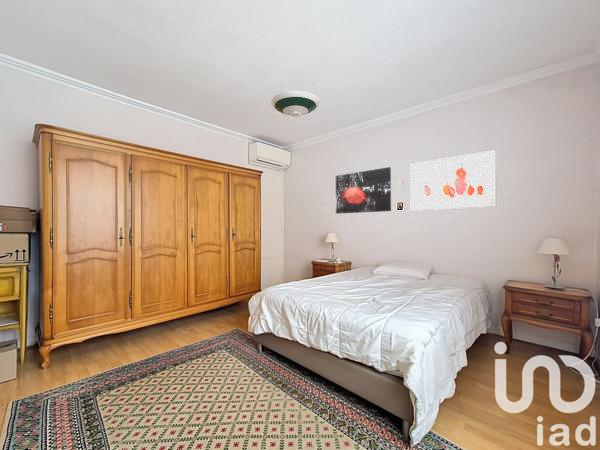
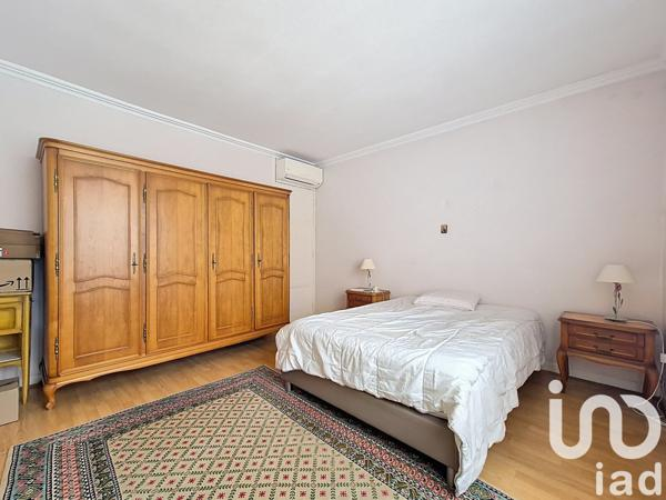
- wall art [409,149,497,211]
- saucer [270,90,321,118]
- wall art [335,166,392,215]
